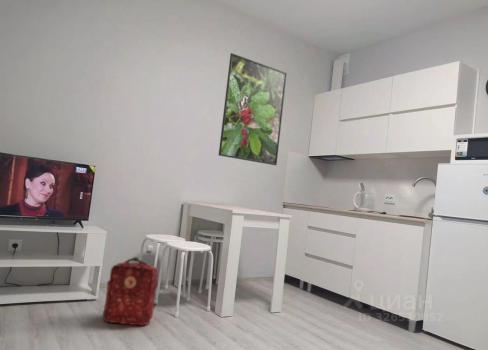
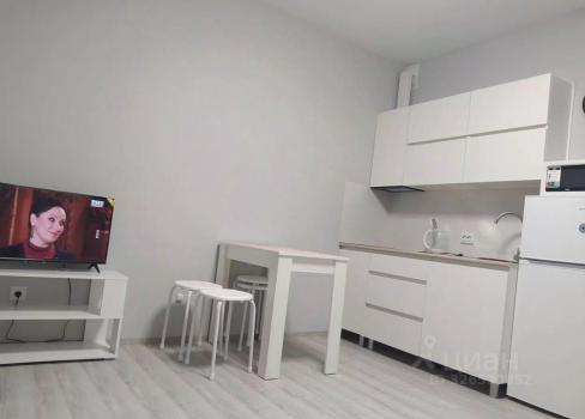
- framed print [218,52,288,166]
- backpack [102,256,159,327]
